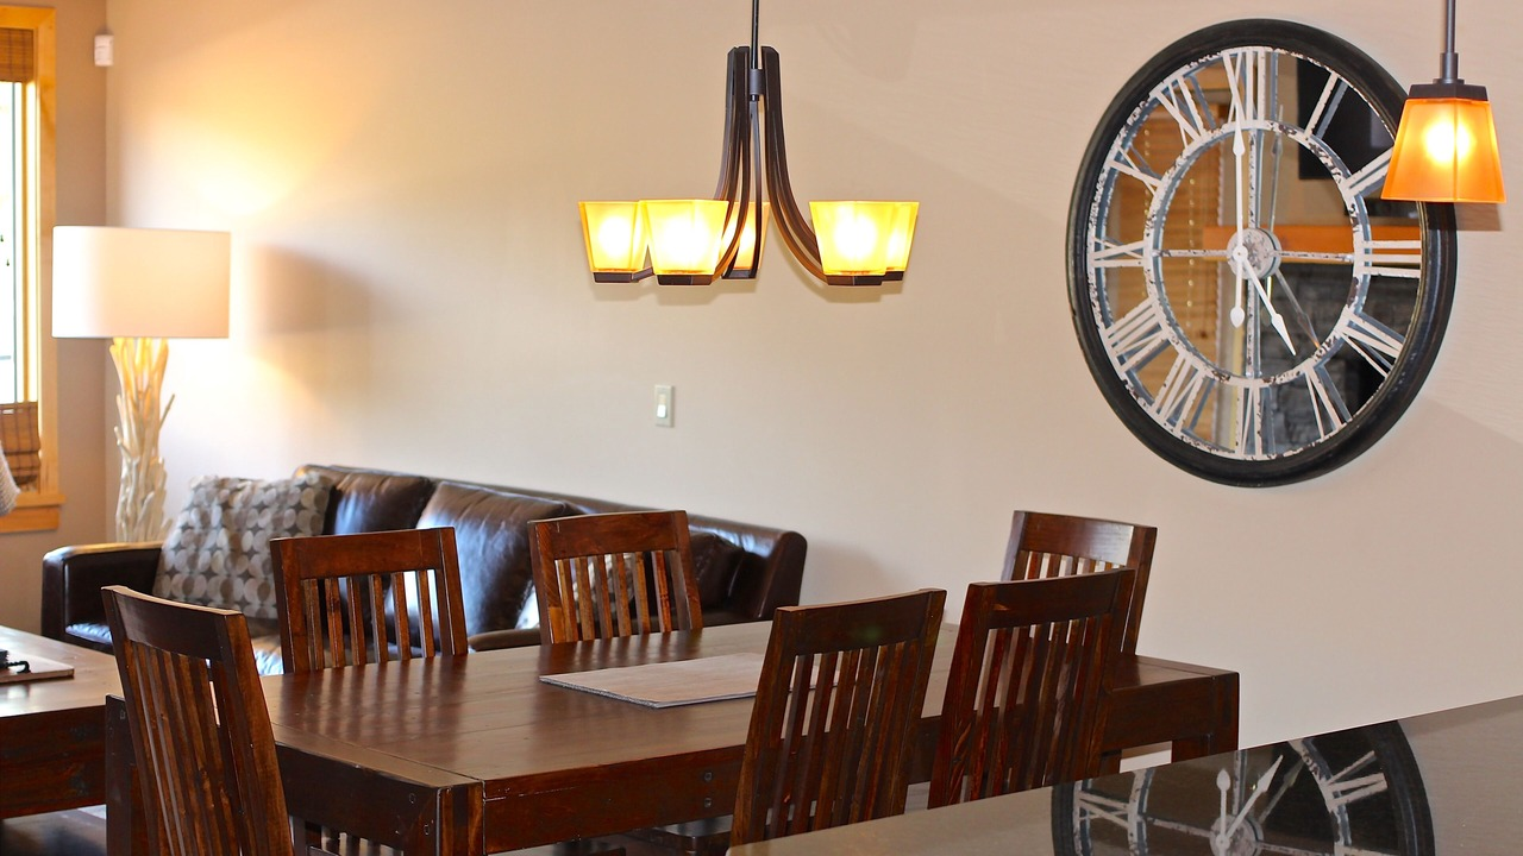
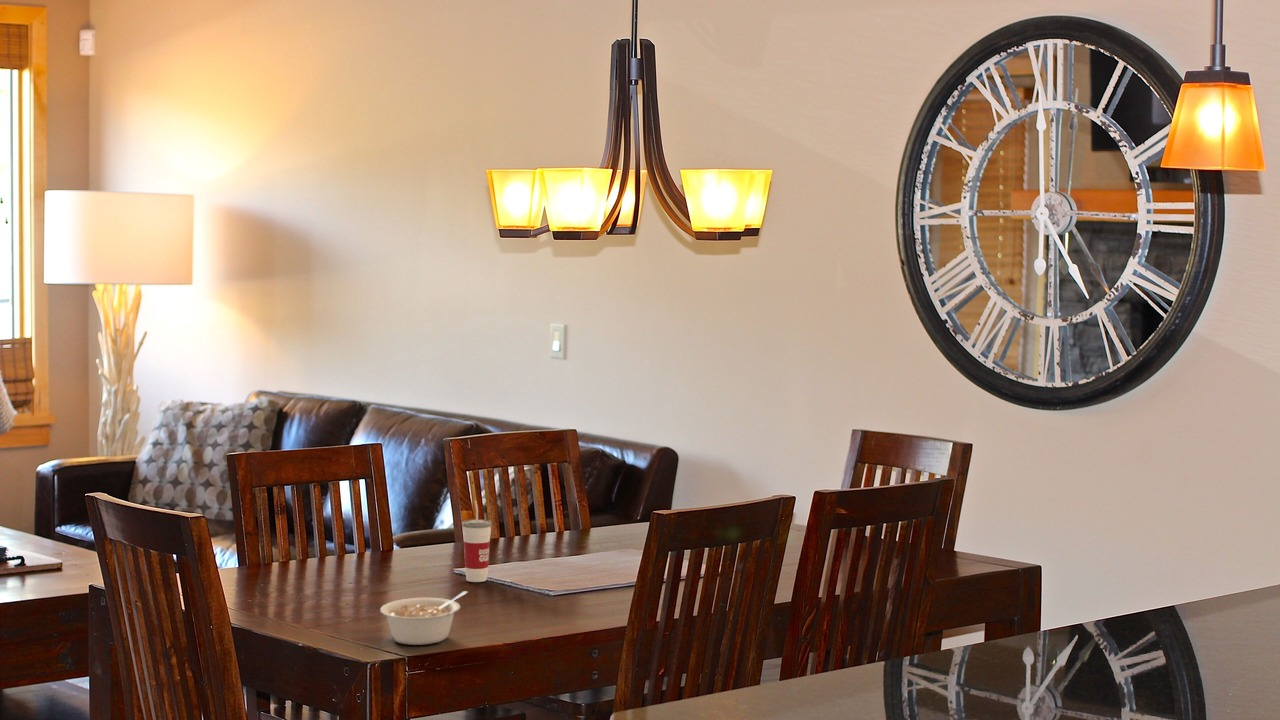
+ cup [461,500,493,583]
+ legume [379,590,469,646]
